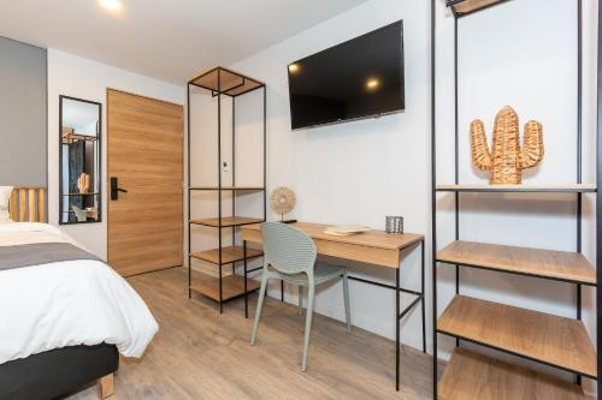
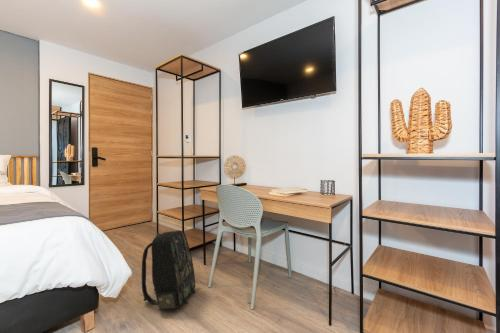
+ backpack [141,230,196,314]
